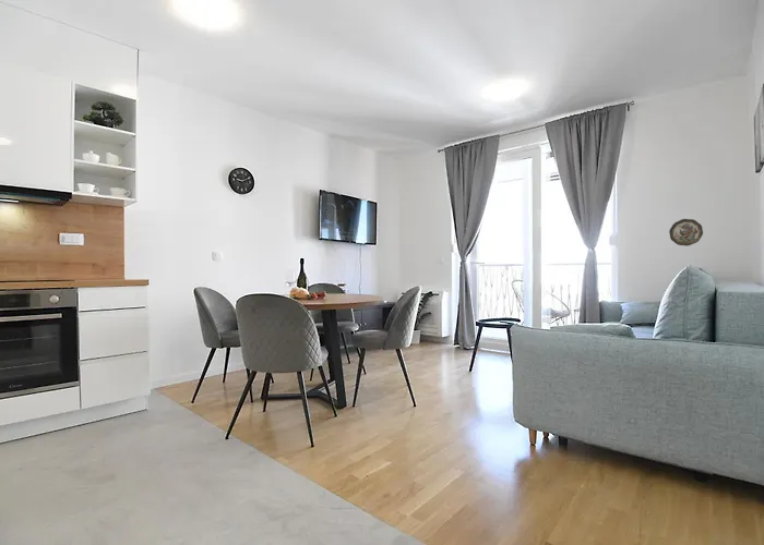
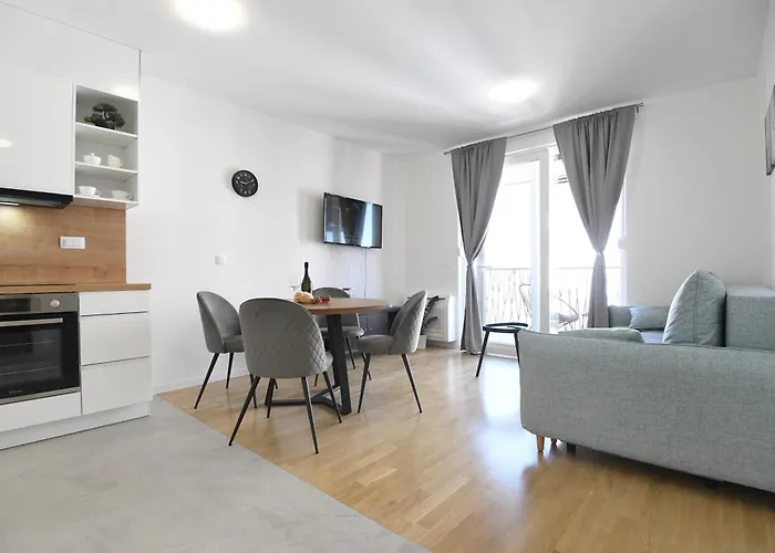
- decorative plate [668,218,704,247]
